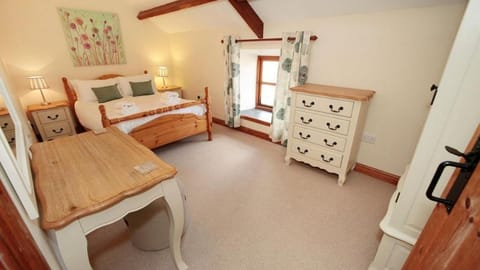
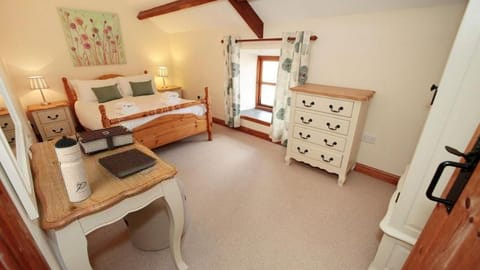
+ water bottle [53,135,92,203]
+ notebook [97,147,158,180]
+ book [74,124,136,155]
